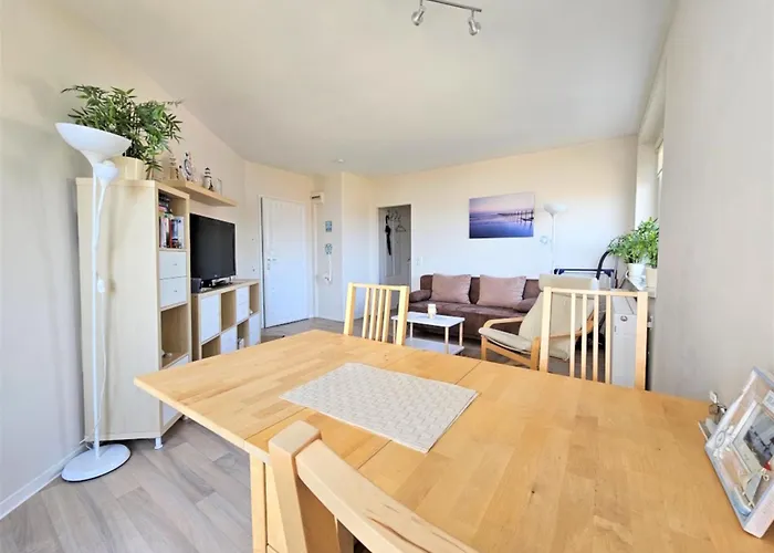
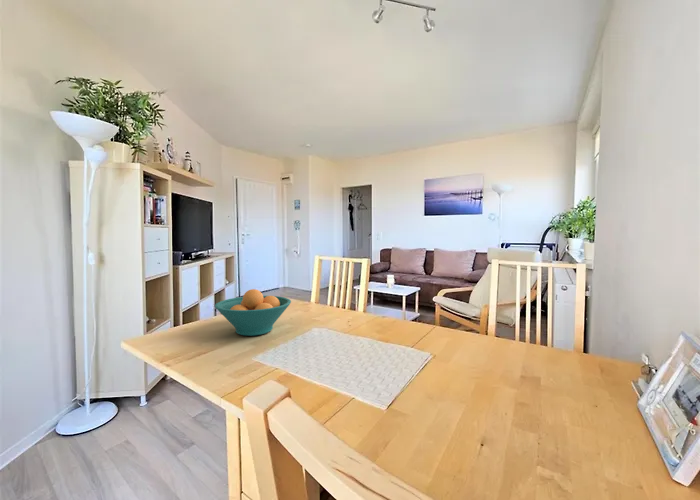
+ fruit bowl [214,288,292,337]
